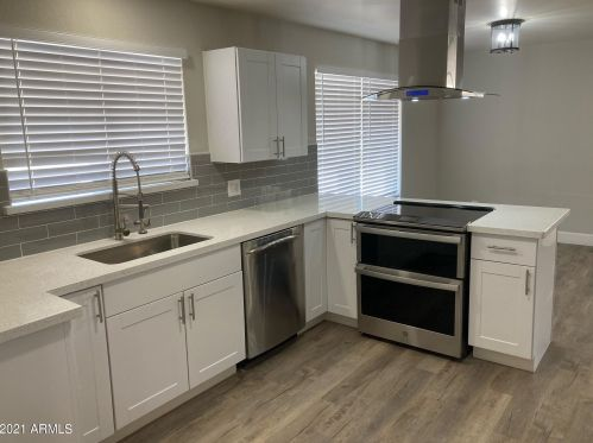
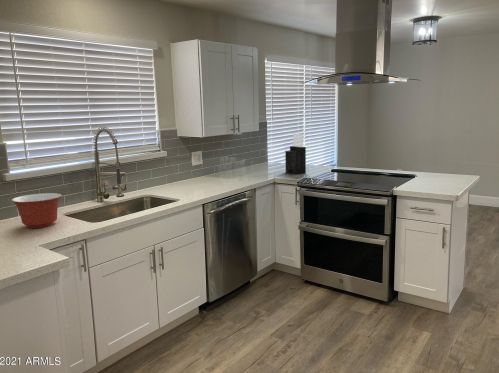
+ mixing bowl [11,192,63,229]
+ knife block [284,133,307,175]
